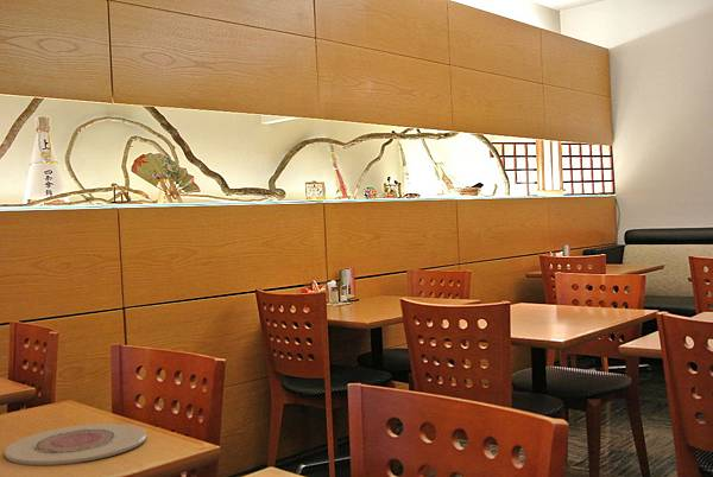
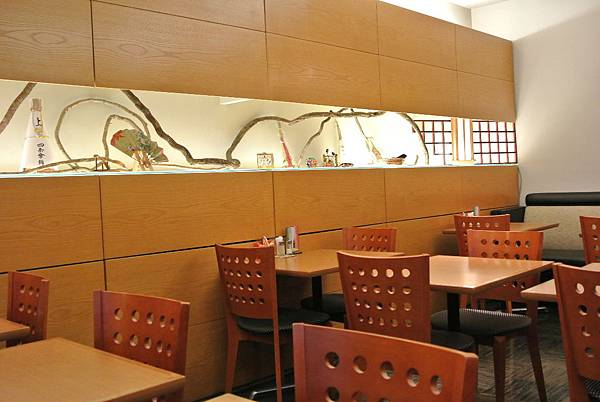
- plate [4,422,147,466]
